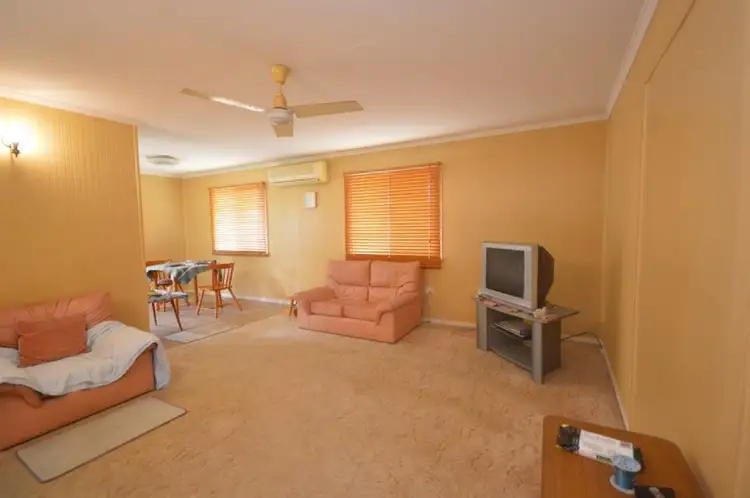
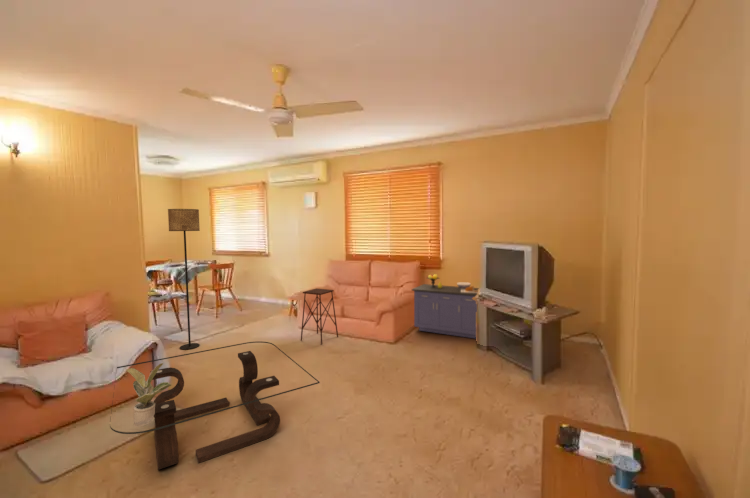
+ coffee table [109,341,321,471]
+ floor lamp [167,208,201,351]
+ side table [300,287,339,345]
+ potted plant [125,362,172,428]
+ storage cabinet [411,273,480,339]
